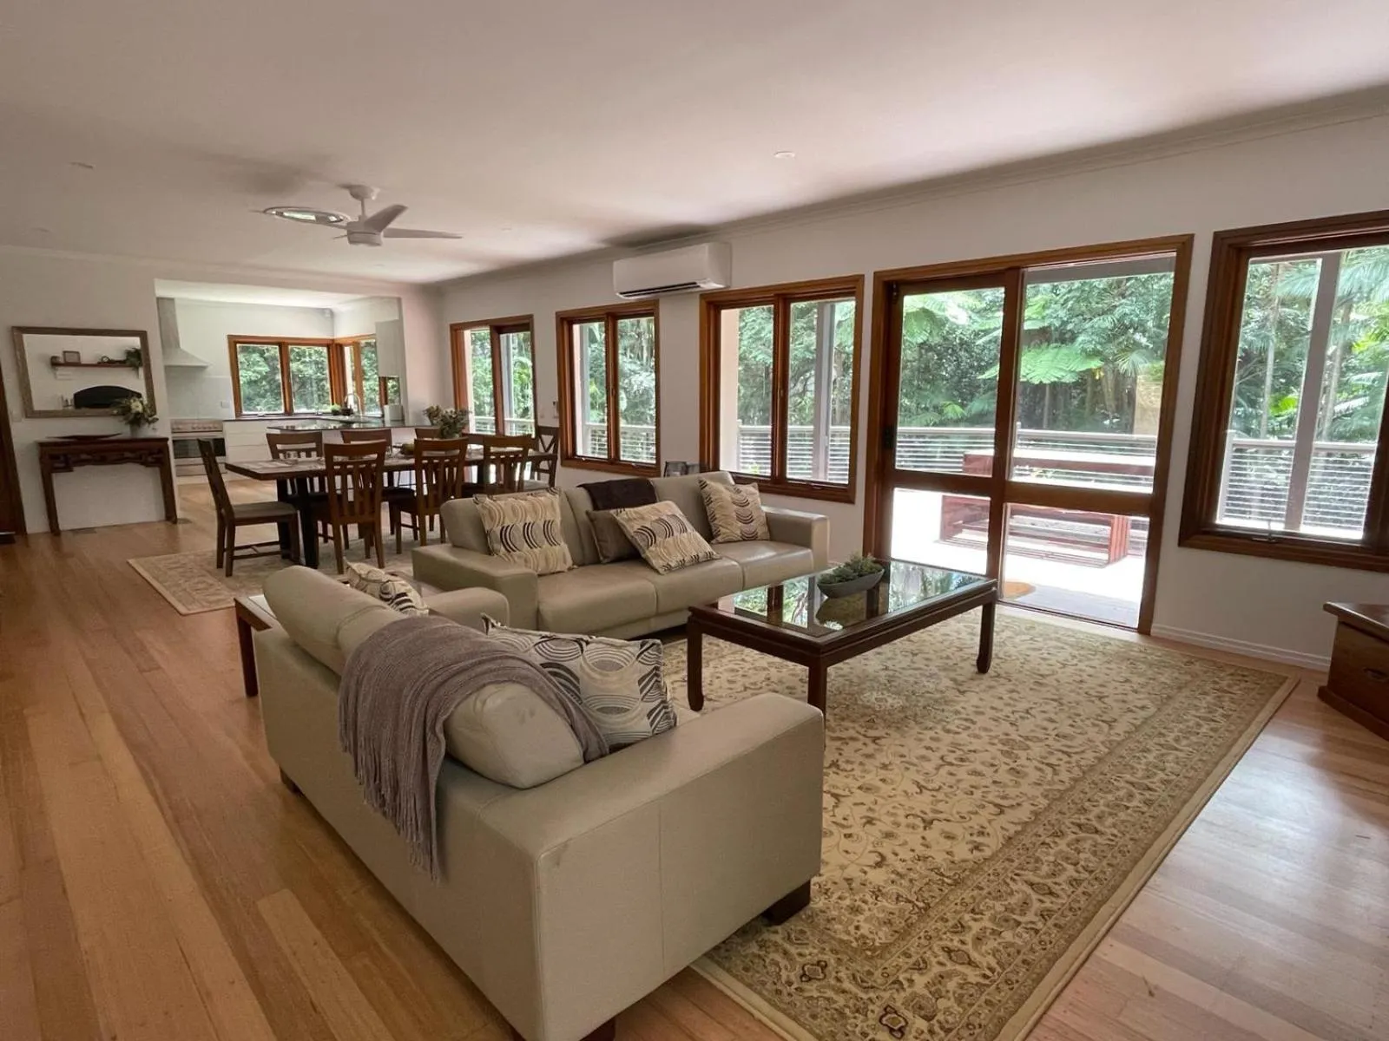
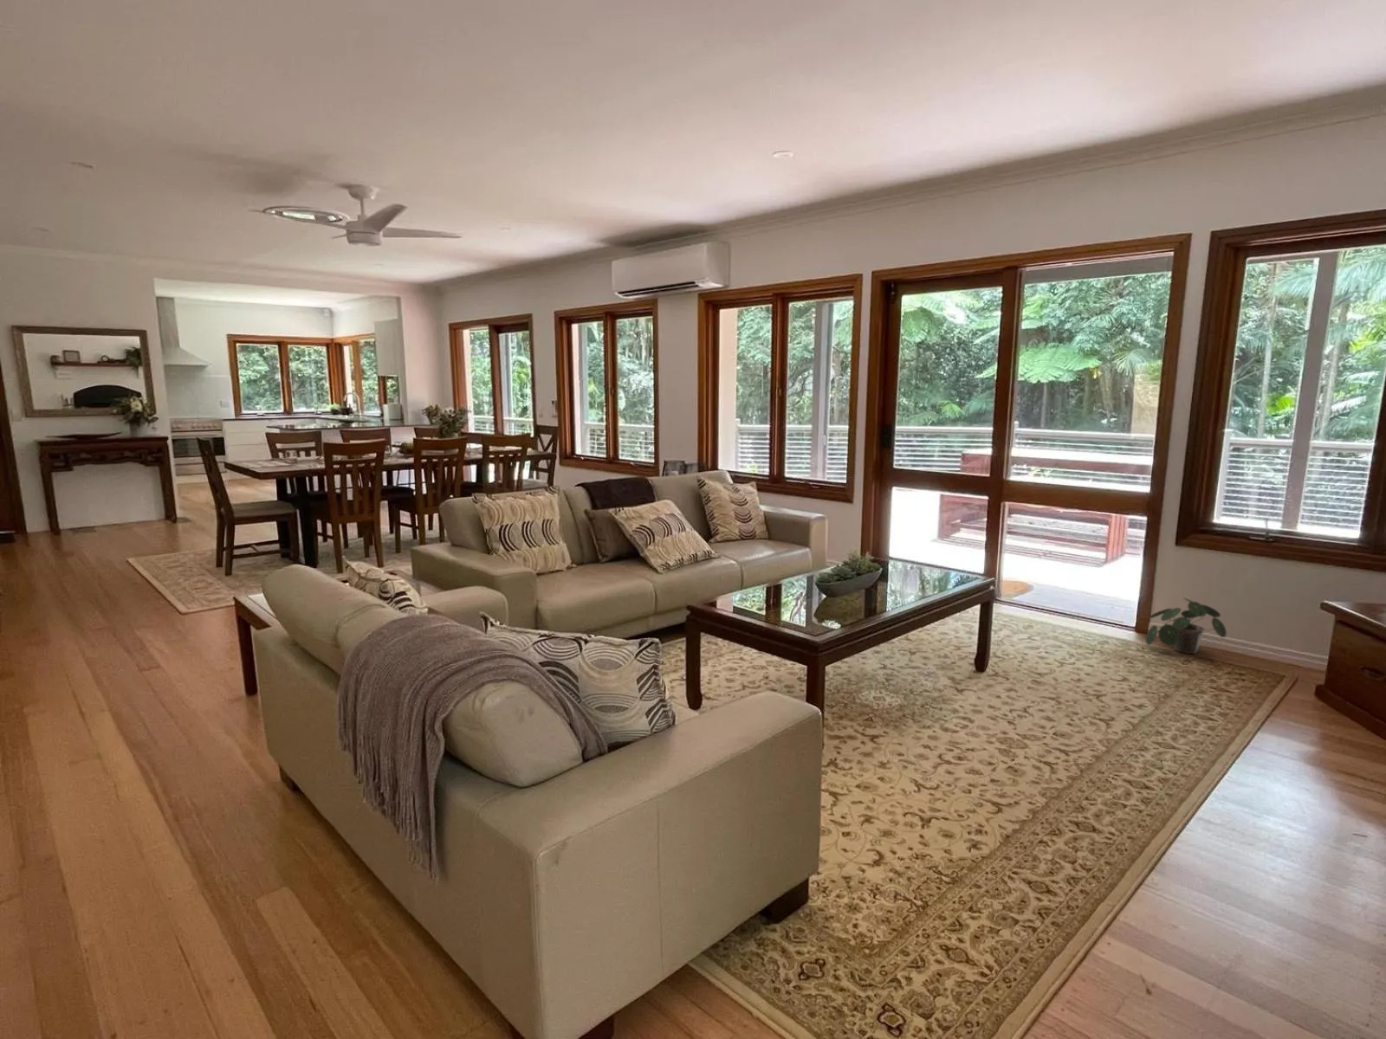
+ potted plant [1145,597,1228,655]
